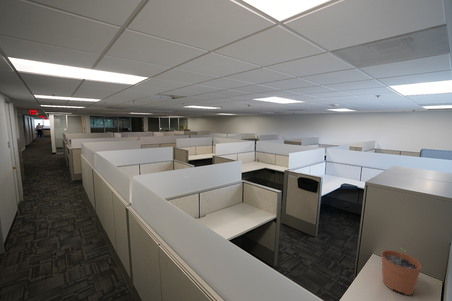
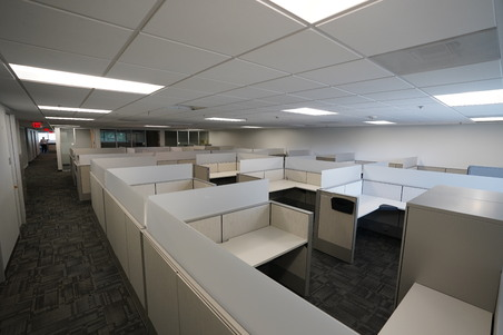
- plant pot [381,247,422,296]
